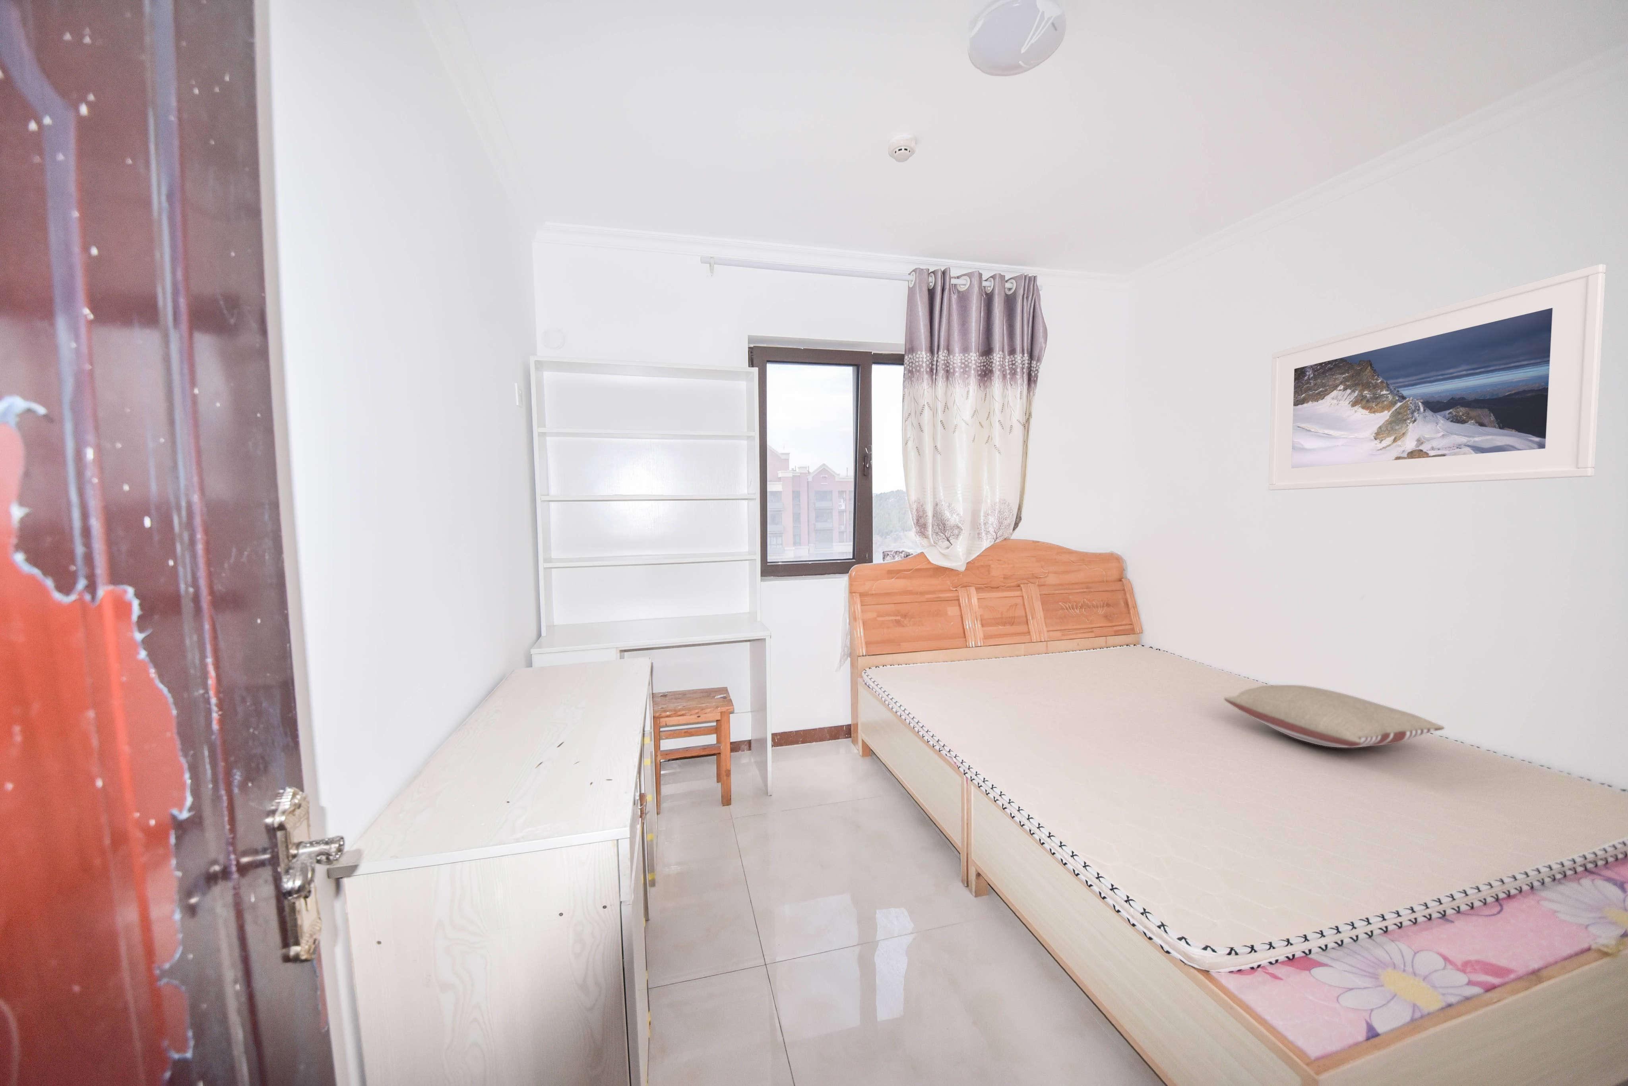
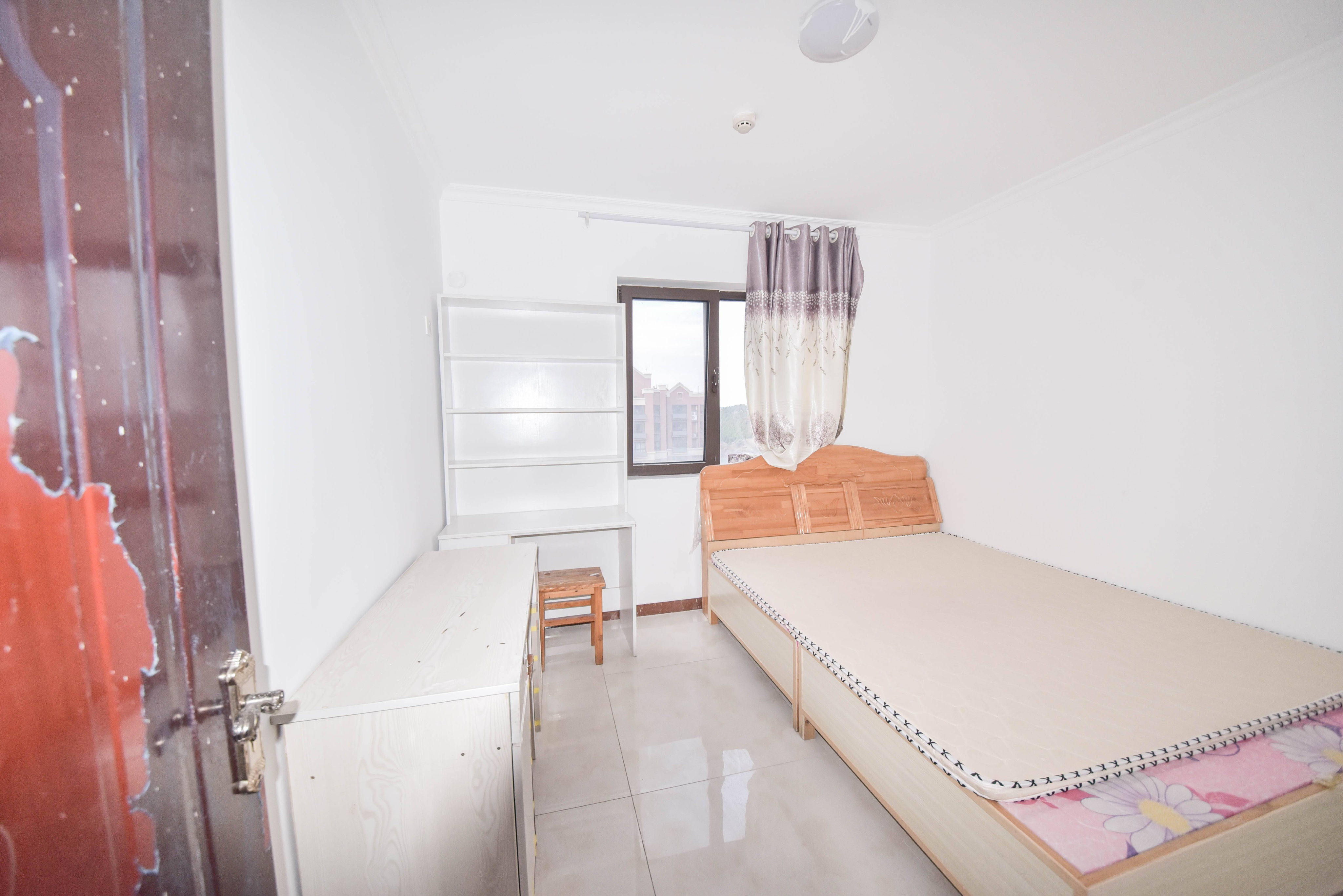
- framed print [1268,264,1606,491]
- pillow [1224,685,1445,748]
